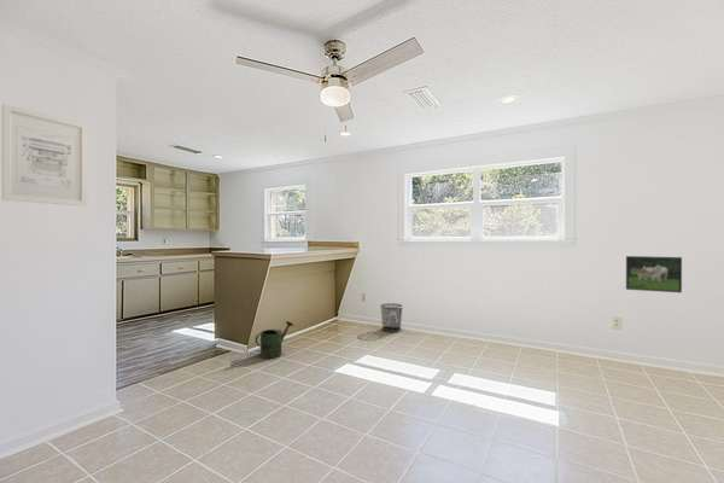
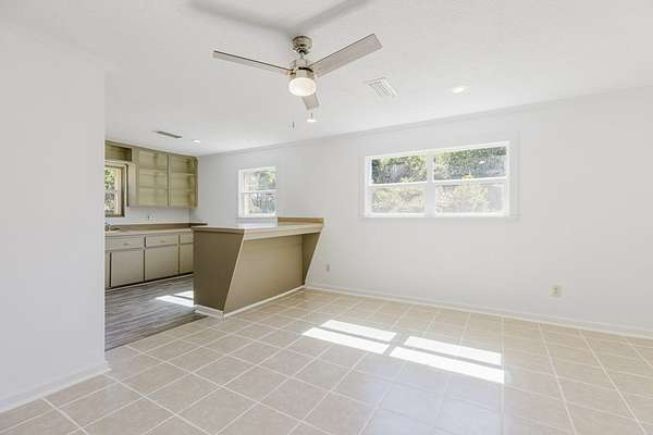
- waste bin [379,302,404,333]
- wall art [1,103,88,208]
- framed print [625,255,683,293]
- watering can [255,320,294,360]
